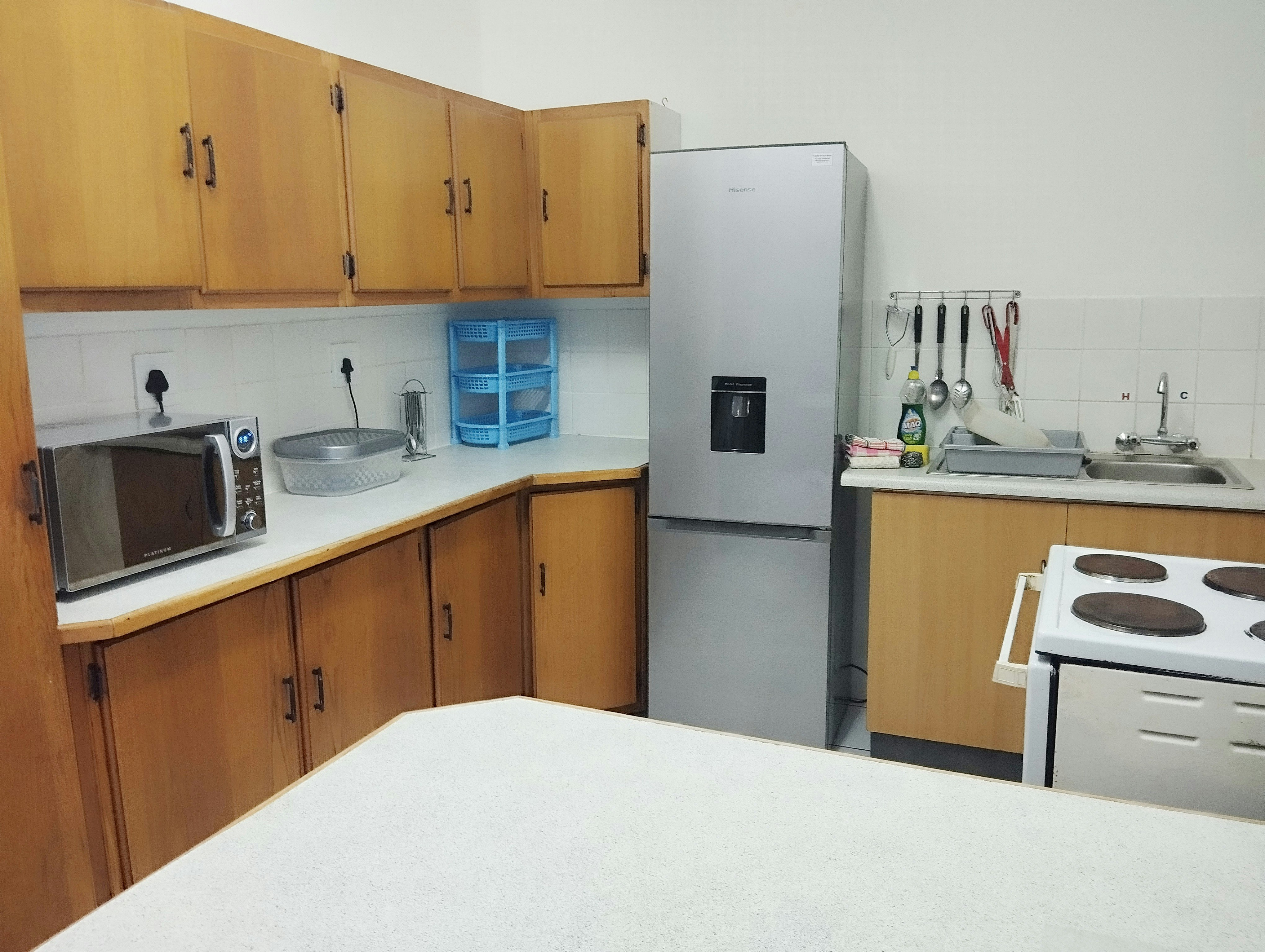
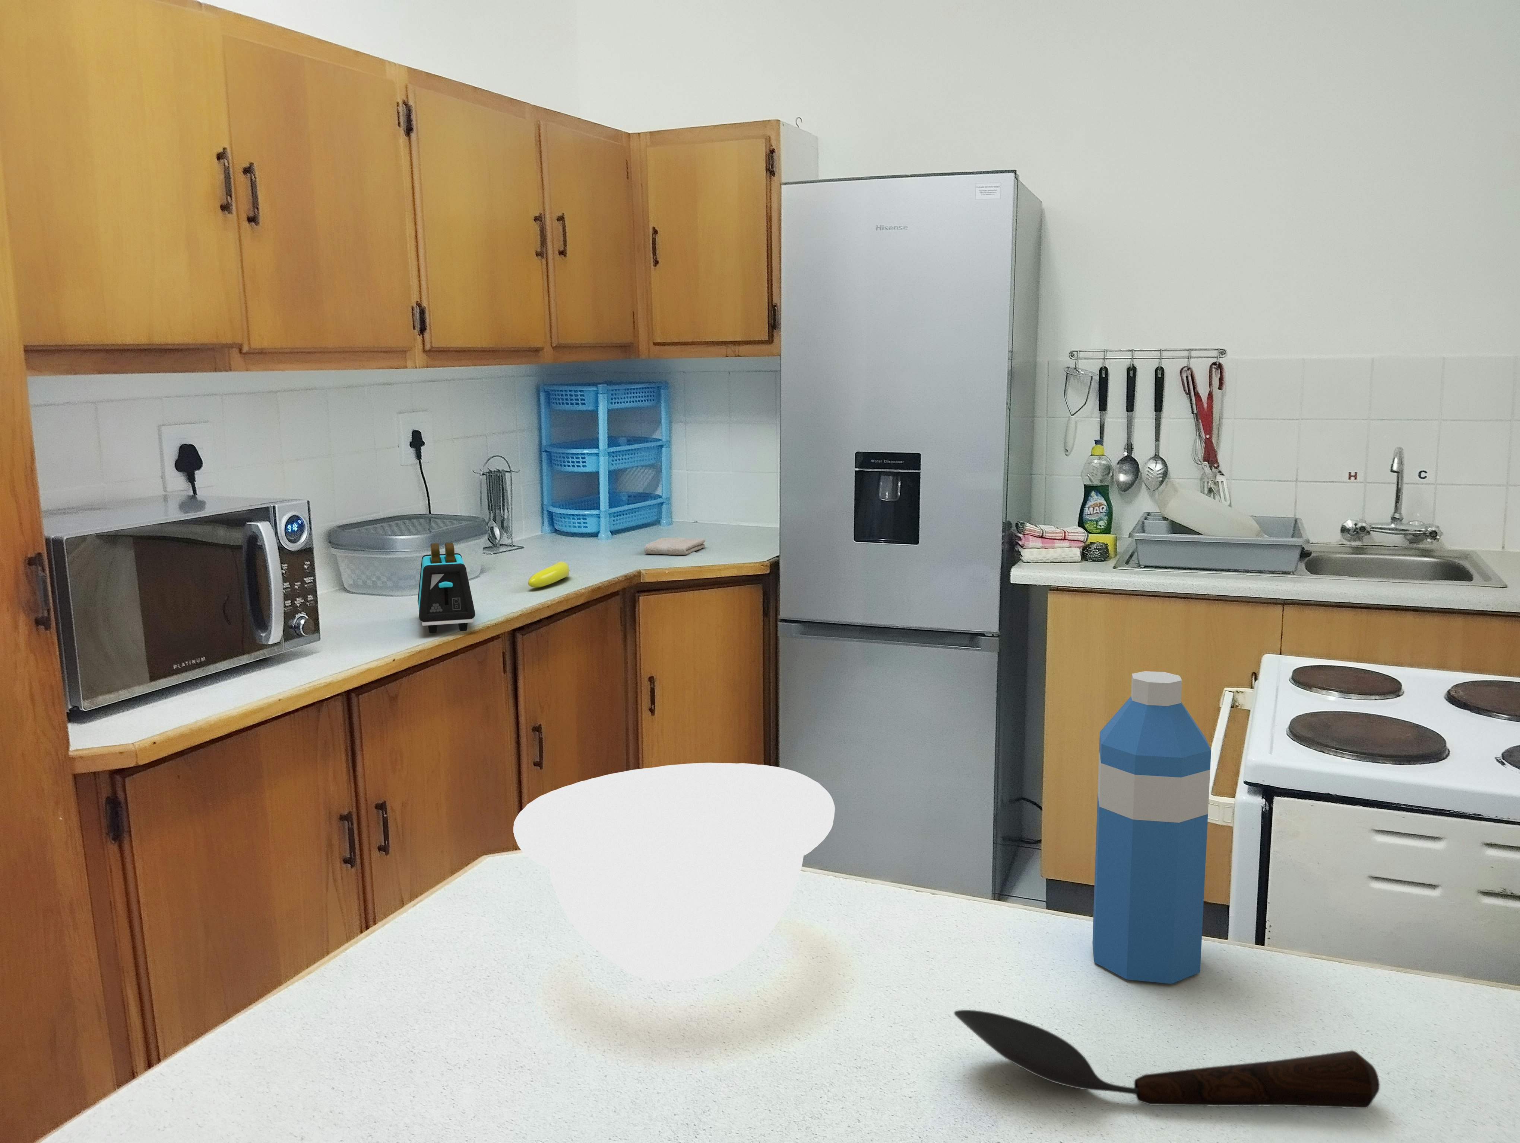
+ mixing bowl [513,762,835,981]
+ banana [527,562,570,588]
+ washcloth [644,537,705,556]
+ toaster [417,543,476,634]
+ water bottle [1092,671,1211,985]
+ spoon [953,1010,1379,1108]
